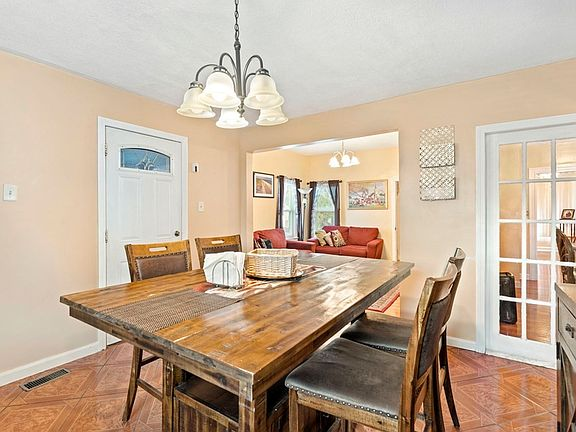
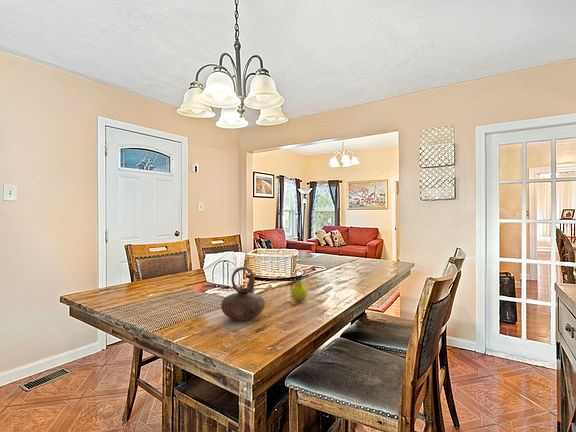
+ fruit [290,273,308,303]
+ teapot [220,266,266,322]
